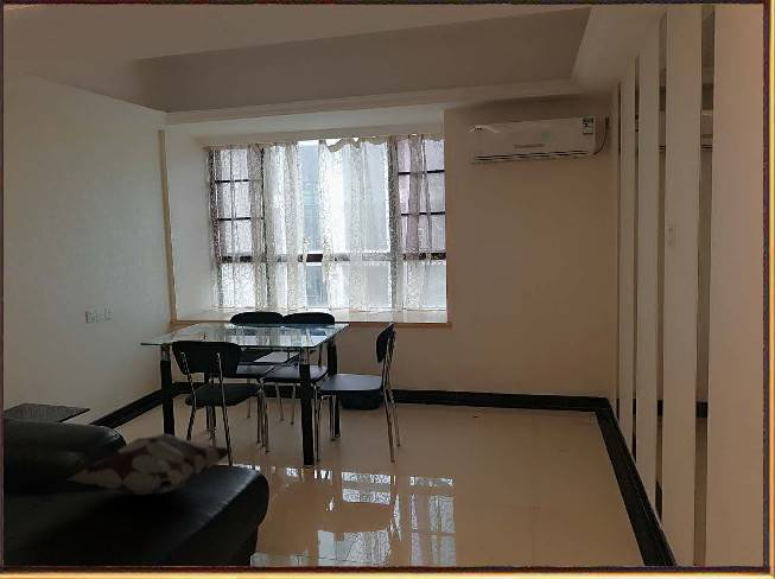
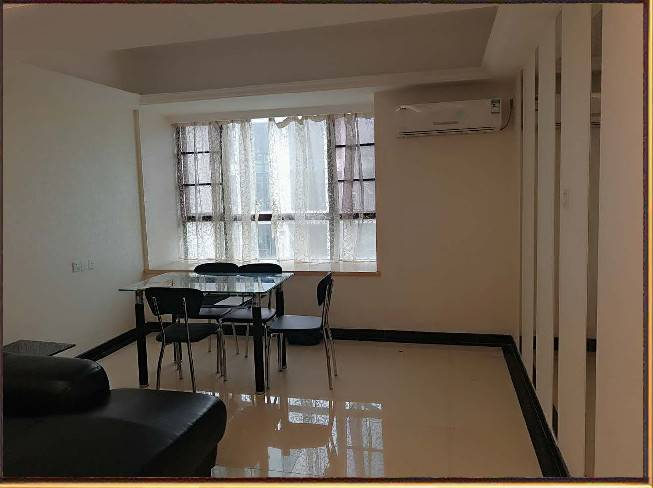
- decorative pillow [68,432,235,496]
